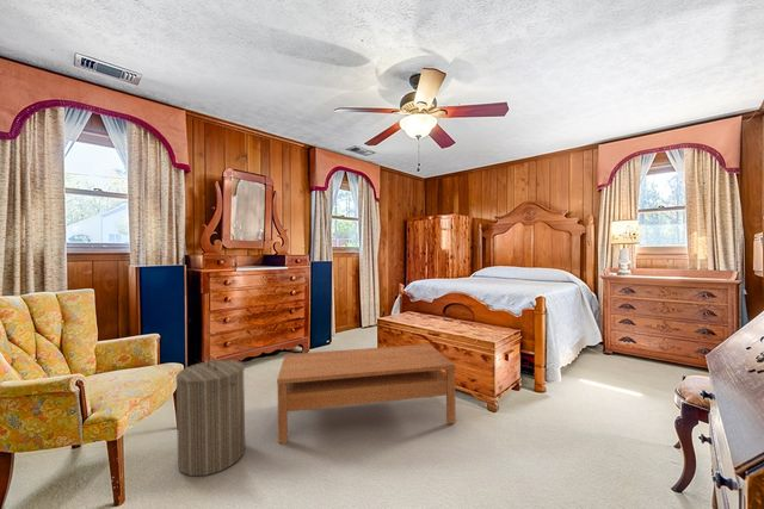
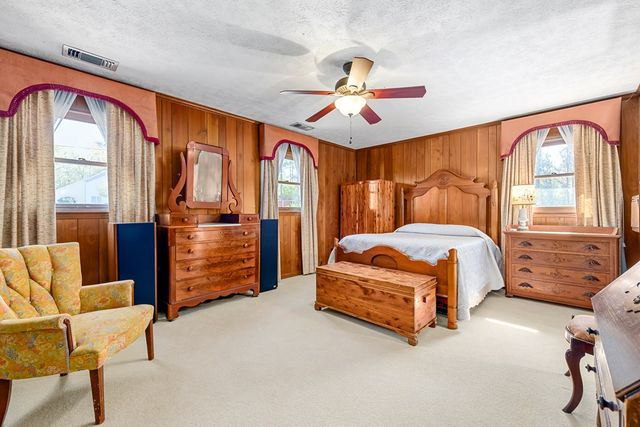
- coffee table [276,343,457,445]
- laundry hamper [174,354,246,477]
